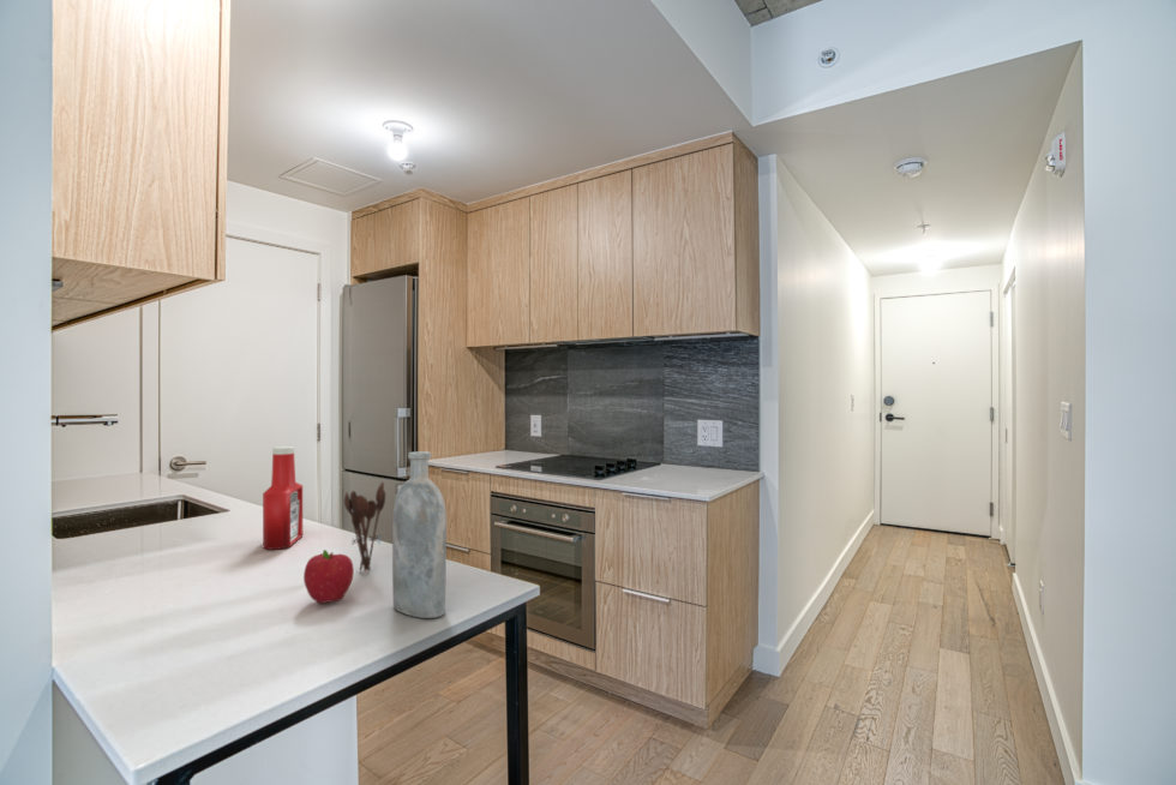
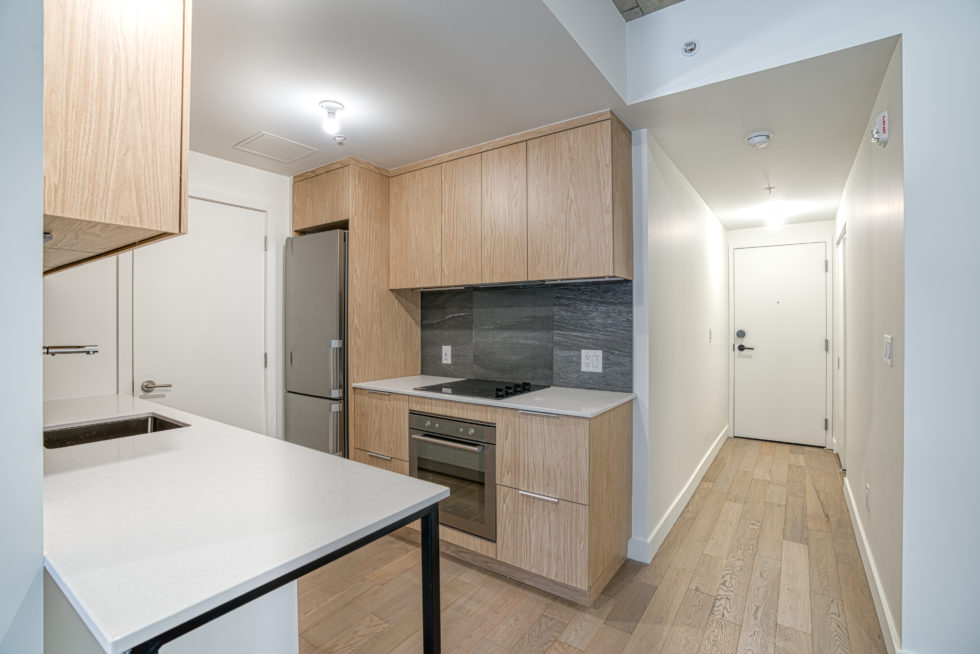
- fruit [302,549,355,605]
- utensil holder [343,481,386,574]
- soap bottle [262,445,304,551]
- bottle [391,450,448,619]
